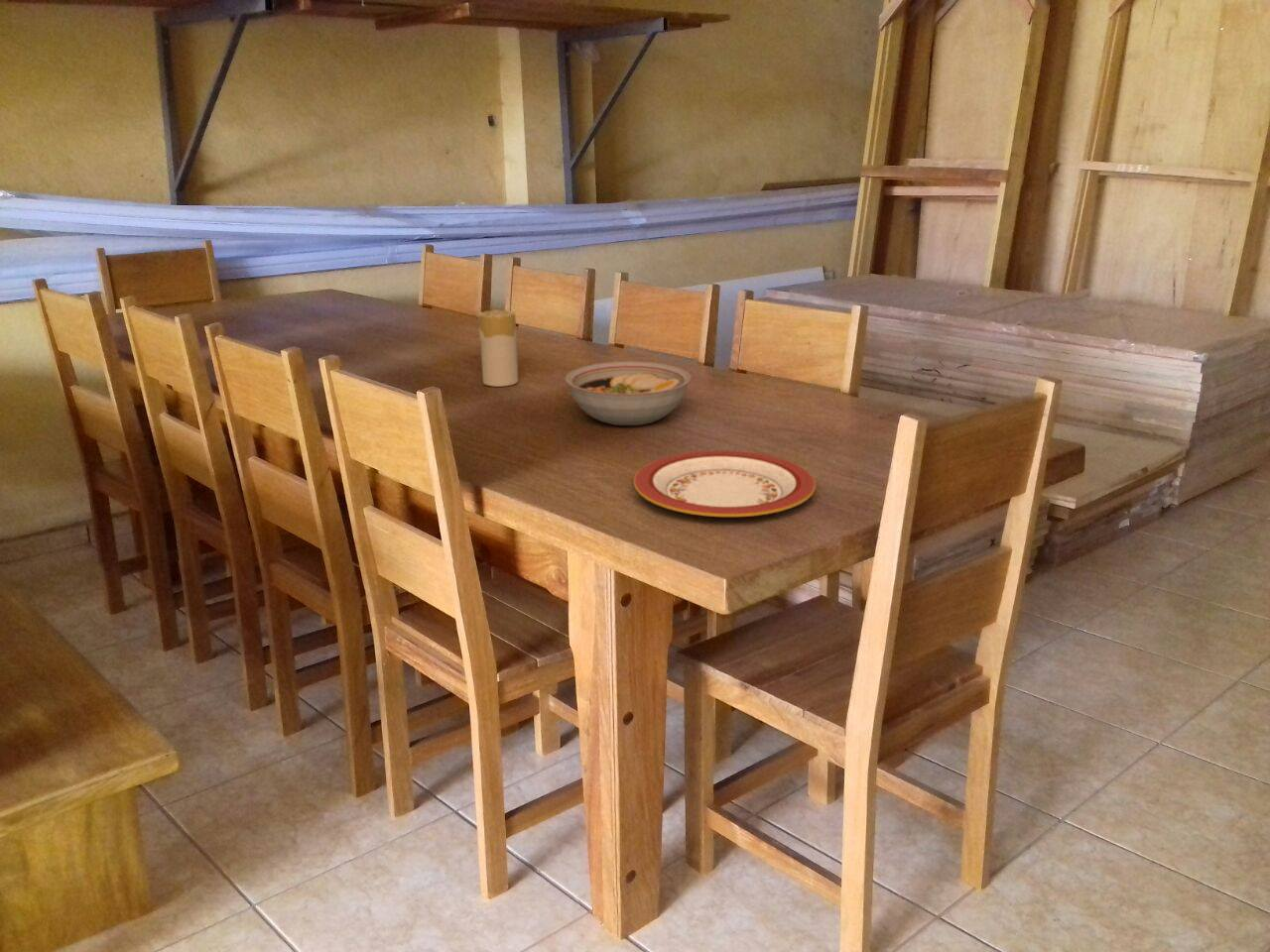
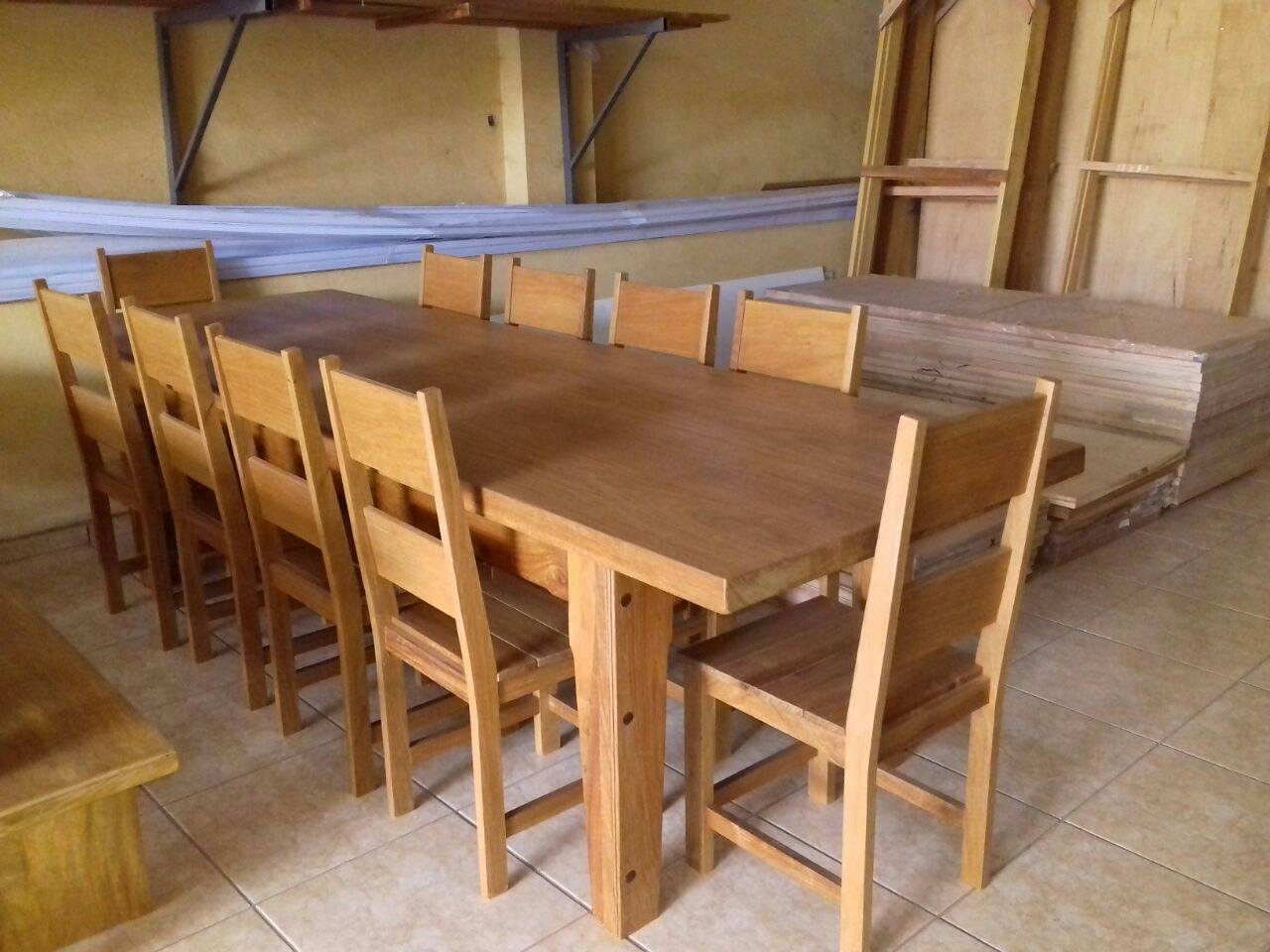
- candle [478,308,519,388]
- plate [633,449,817,518]
- bowl [565,360,693,426]
